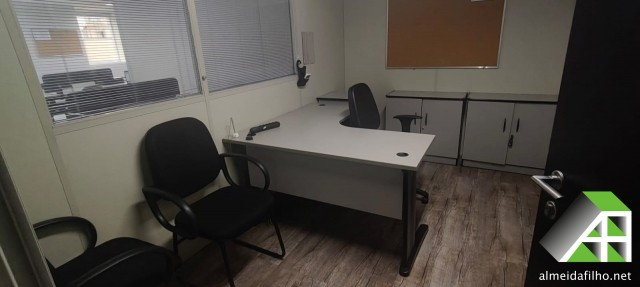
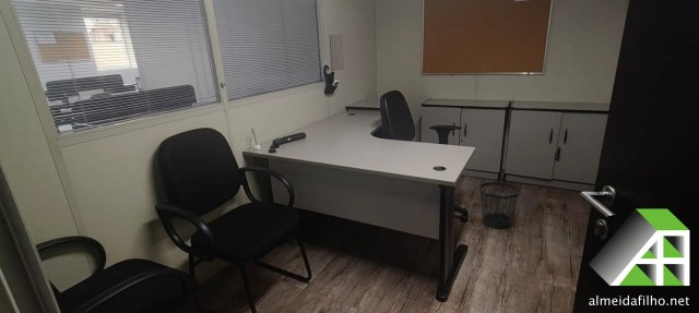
+ wastebasket [478,181,521,229]
